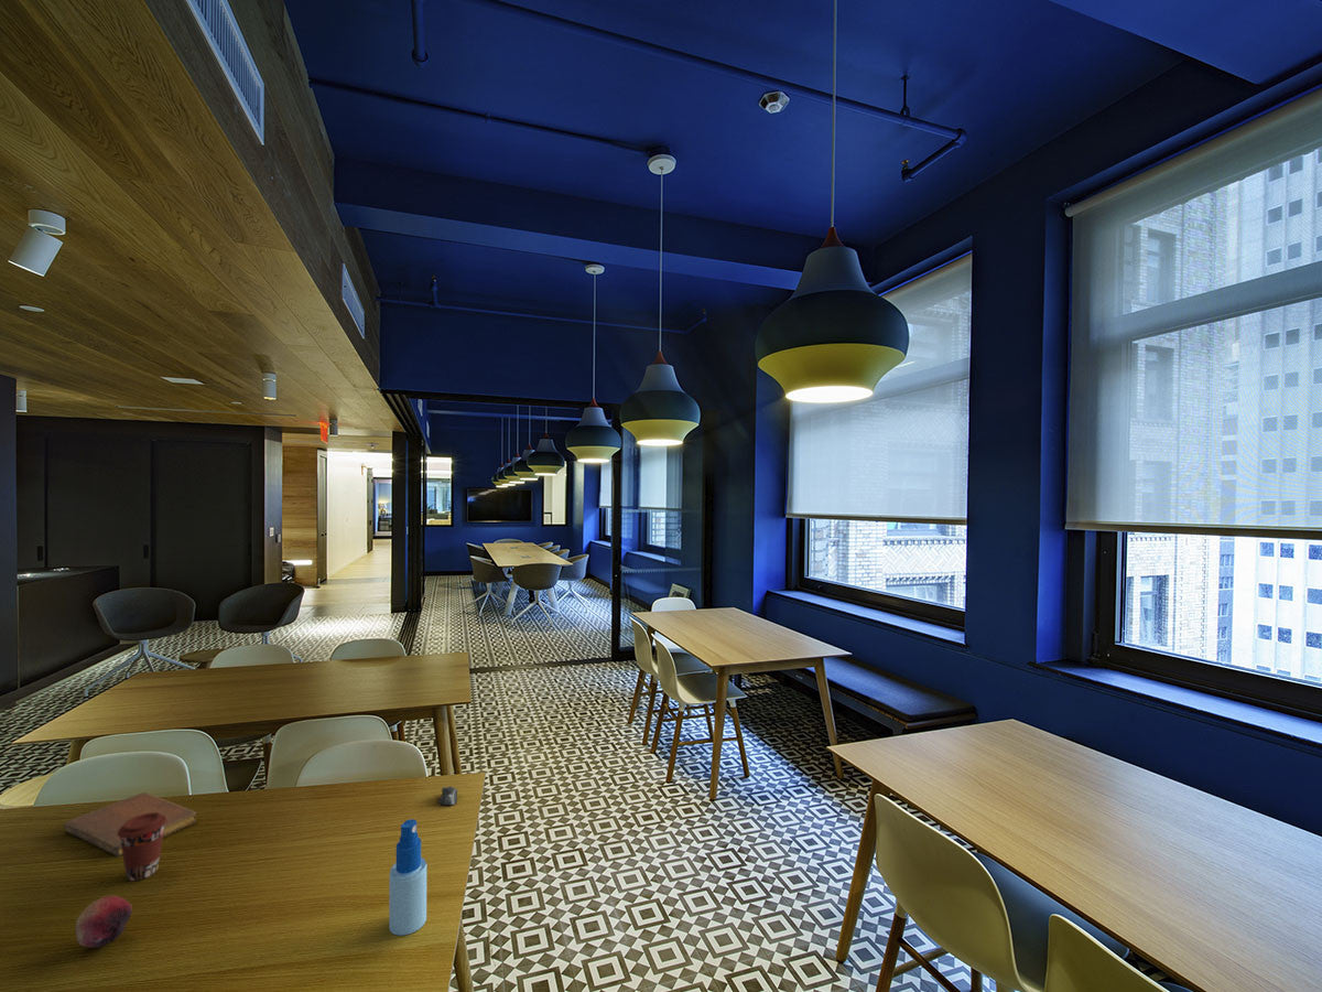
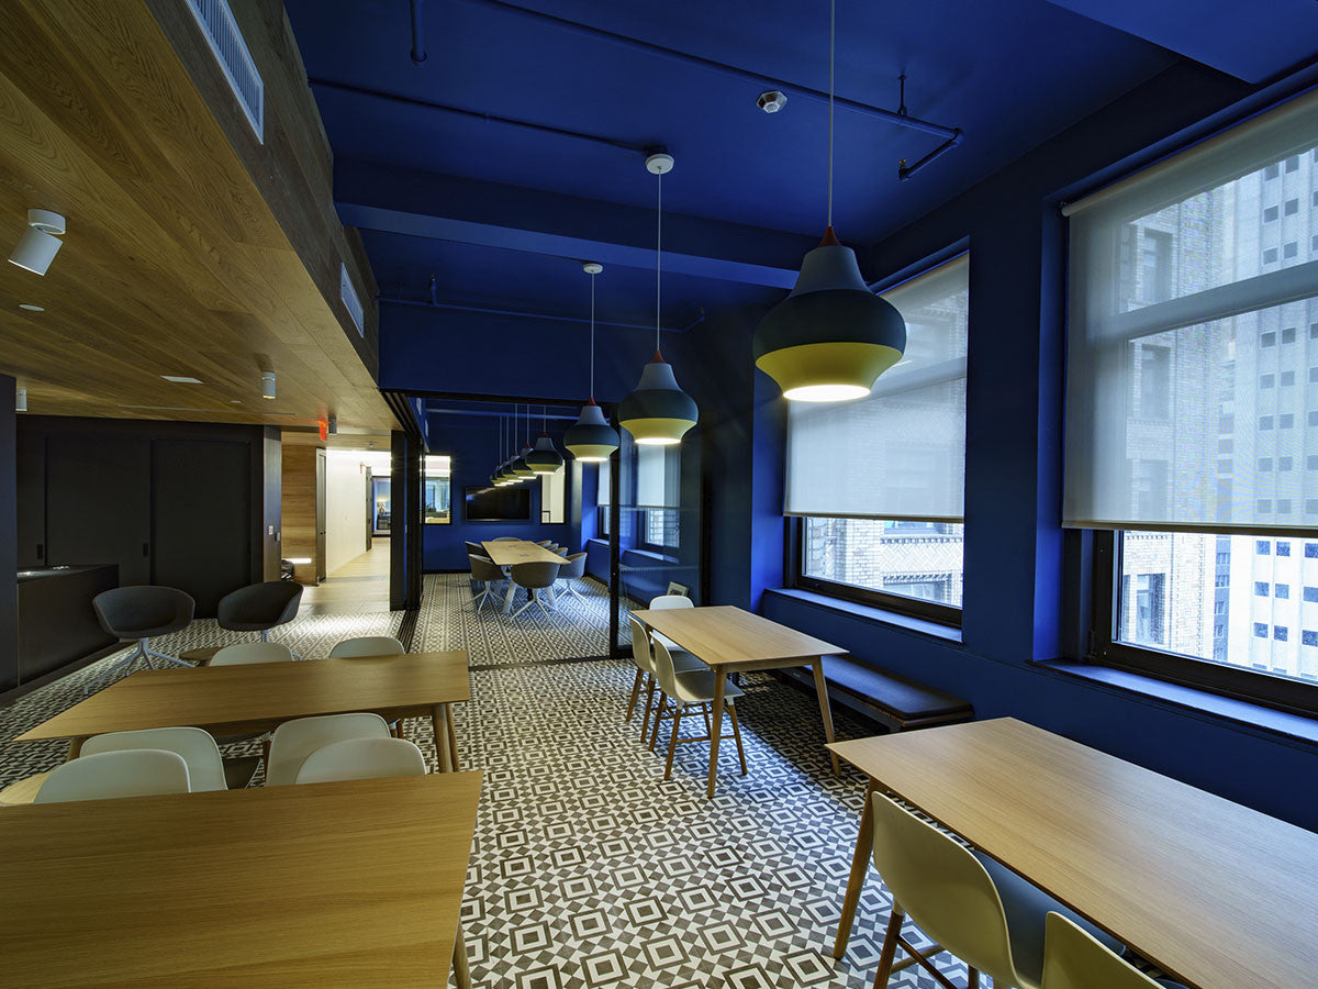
- coffee cup [117,812,167,882]
- computer mouse [437,786,458,807]
- spray bottle [388,818,427,937]
- fruit [75,895,133,949]
- notebook [63,791,197,858]
